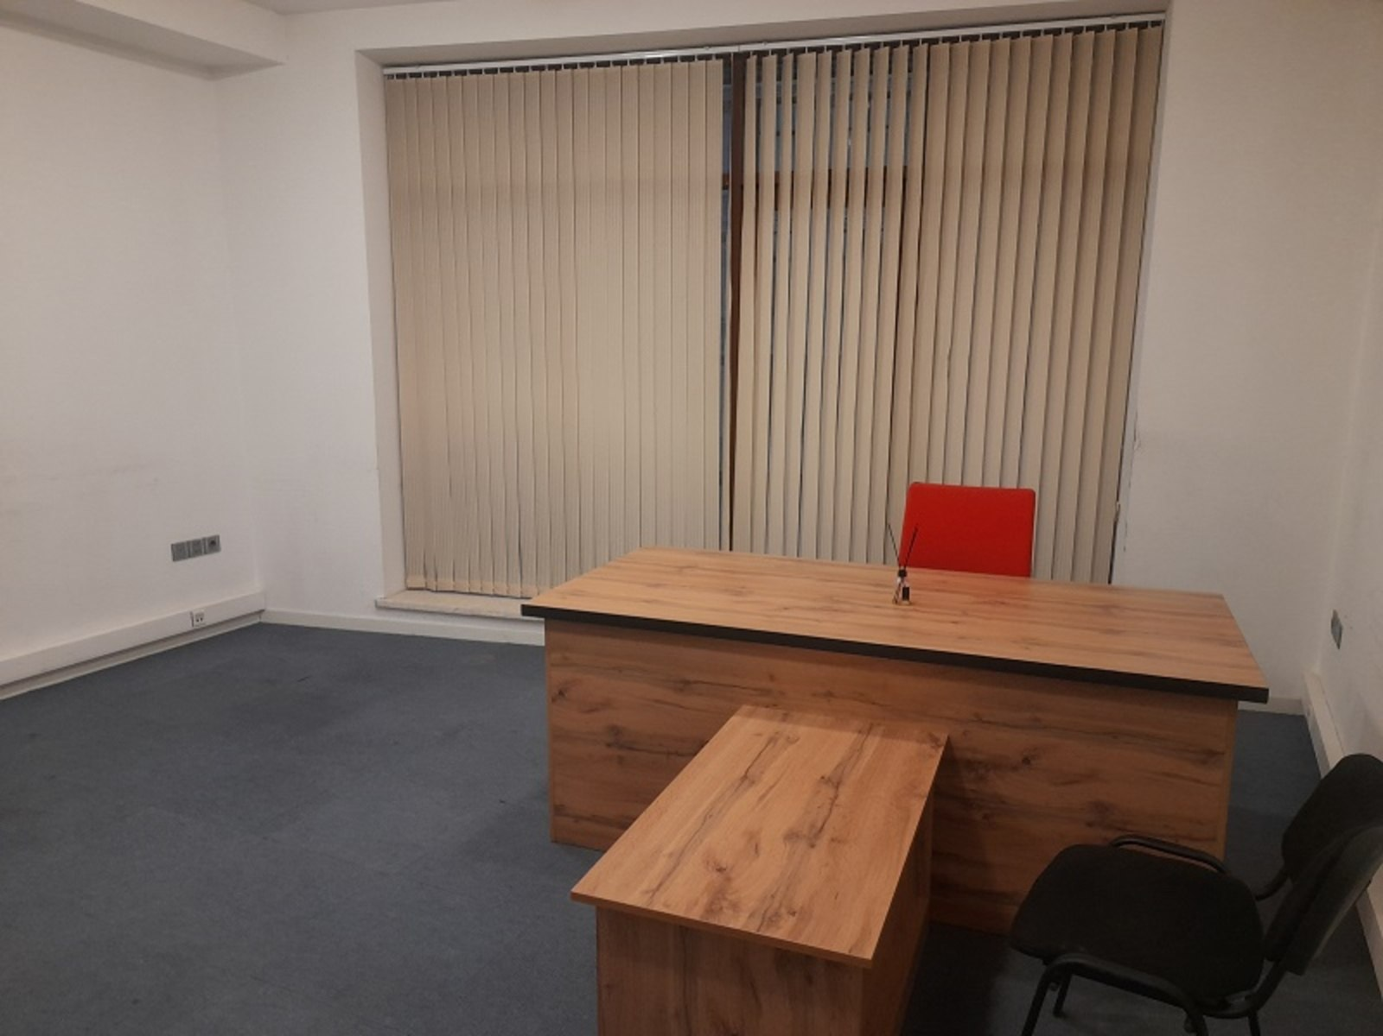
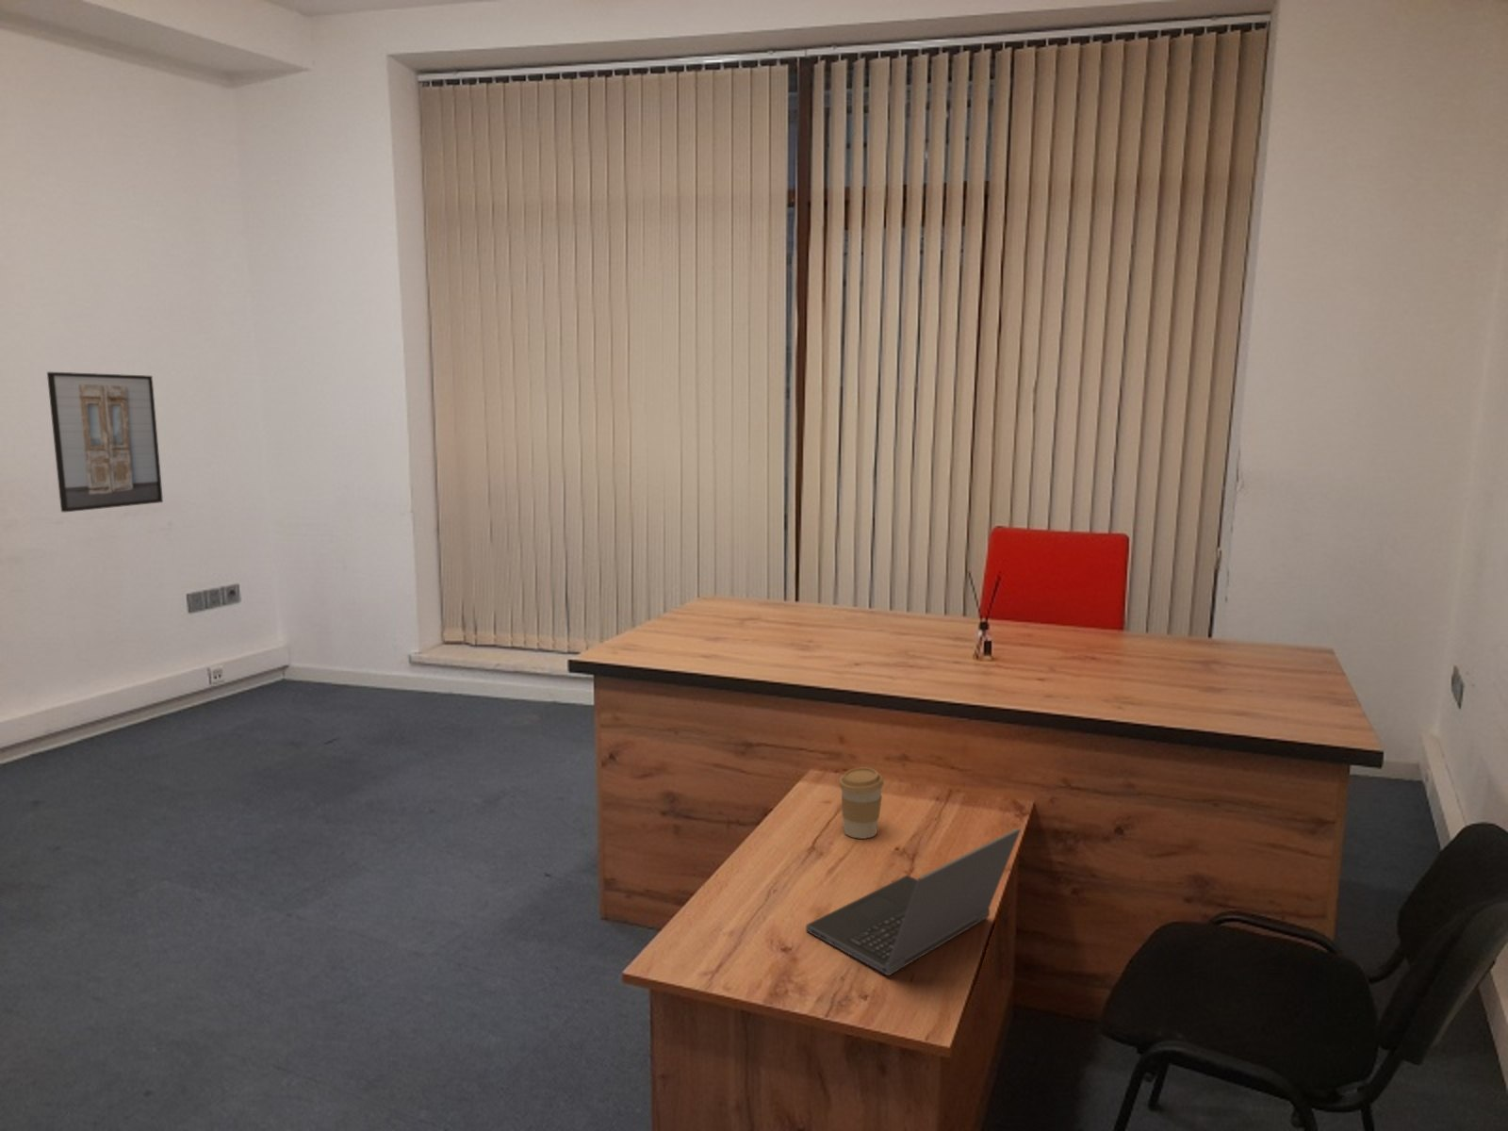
+ laptop computer [805,827,1021,977]
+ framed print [46,372,164,513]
+ coffee cup [838,766,885,840]
